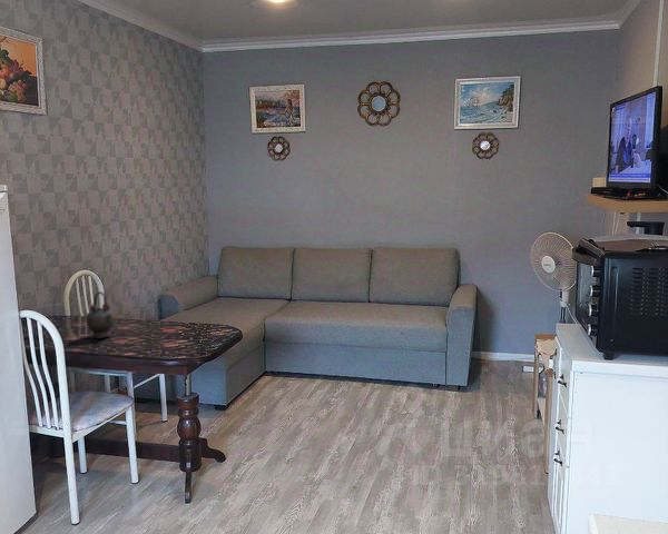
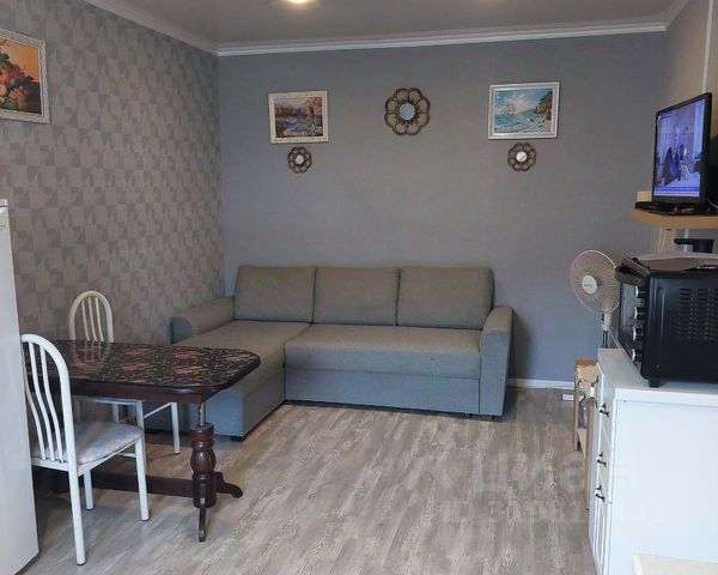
- teapot [85,290,115,339]
